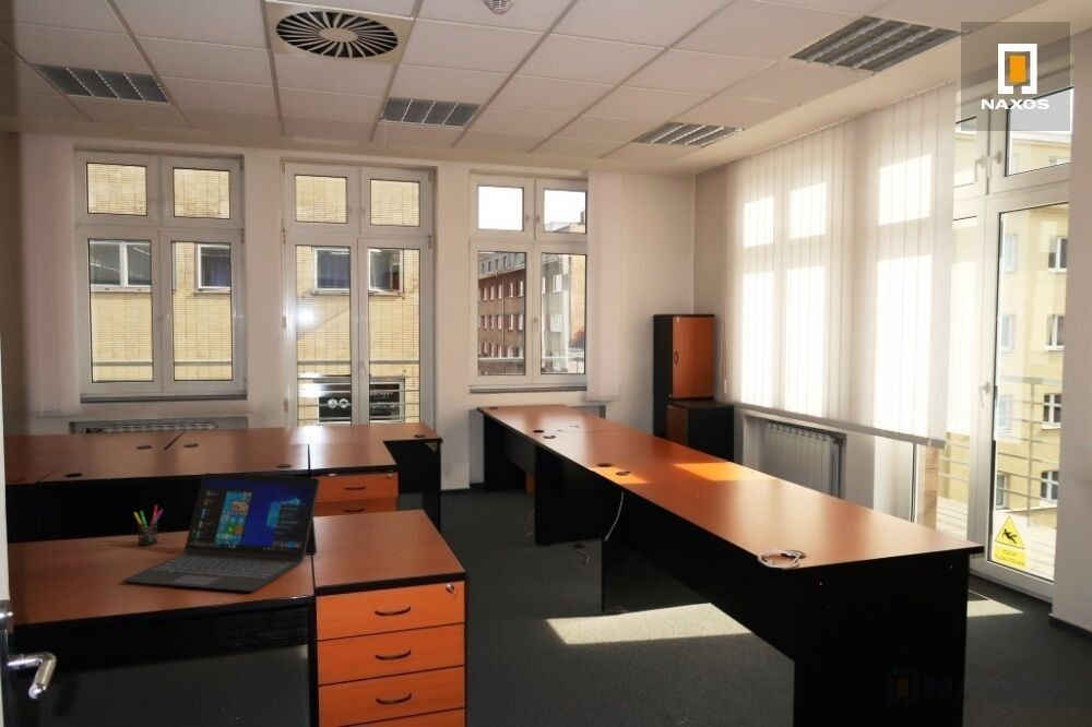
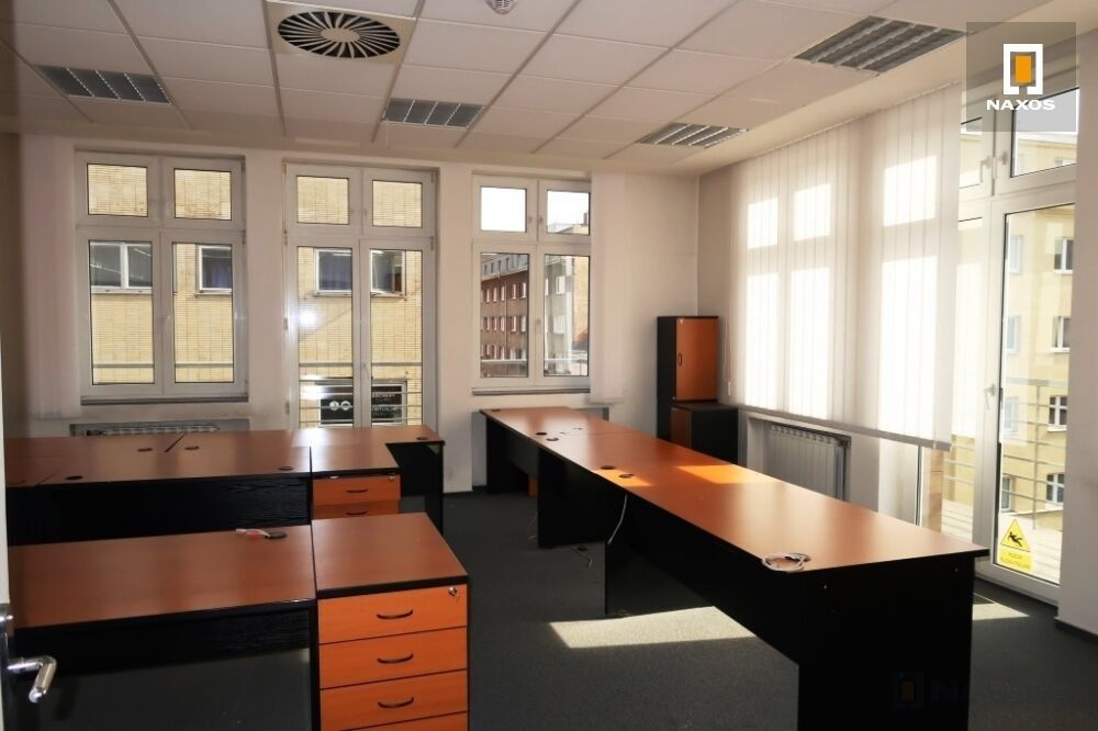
- pen holder [133,504,164,547]
- laptop [121,472,321,593]
